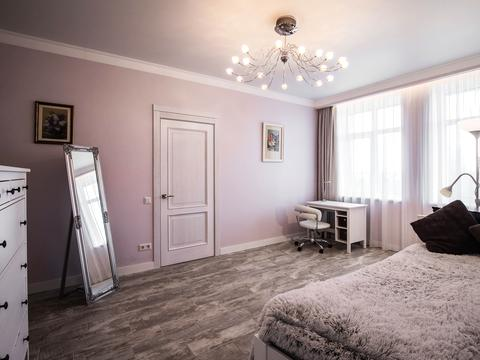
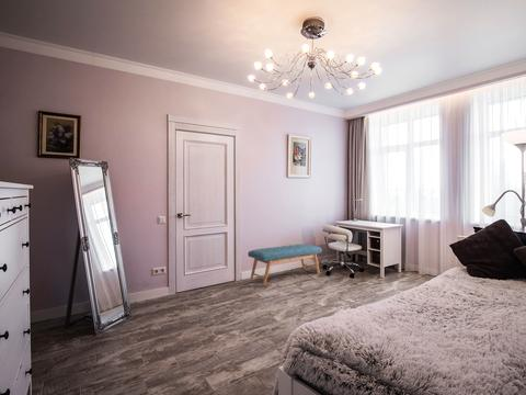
+ bench [247,242,323,286]
